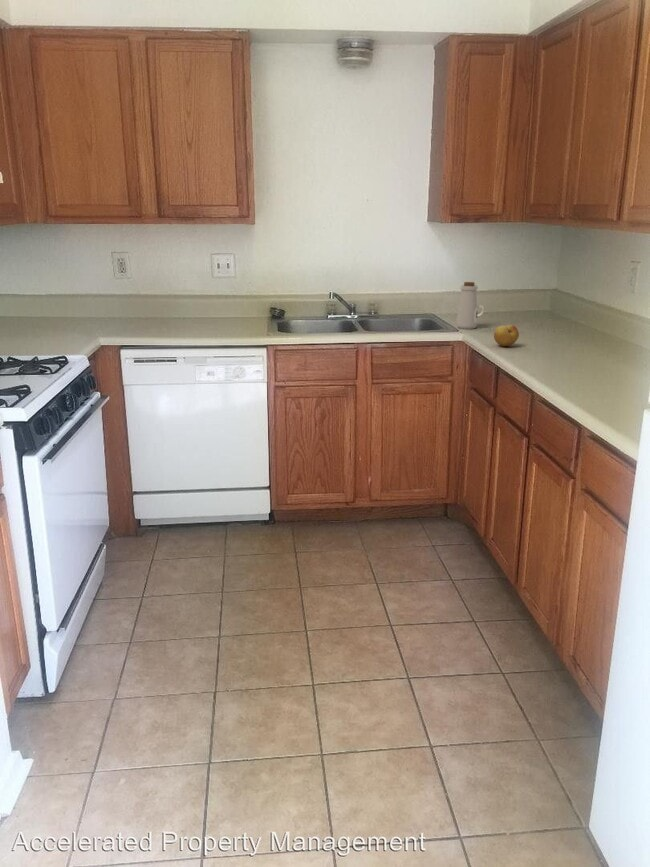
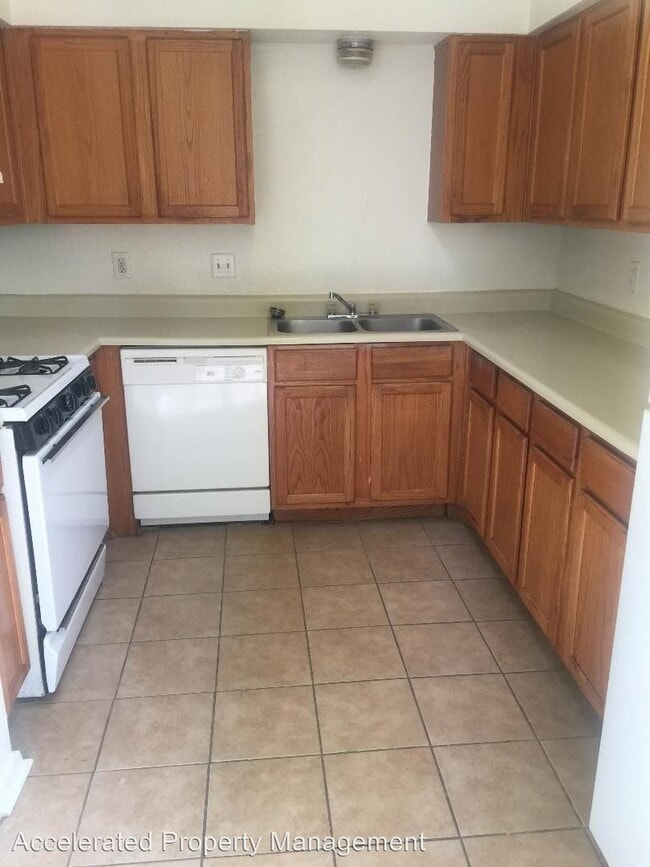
- bottle [456,281,485,330]
- fruit [493,324,520,347]
